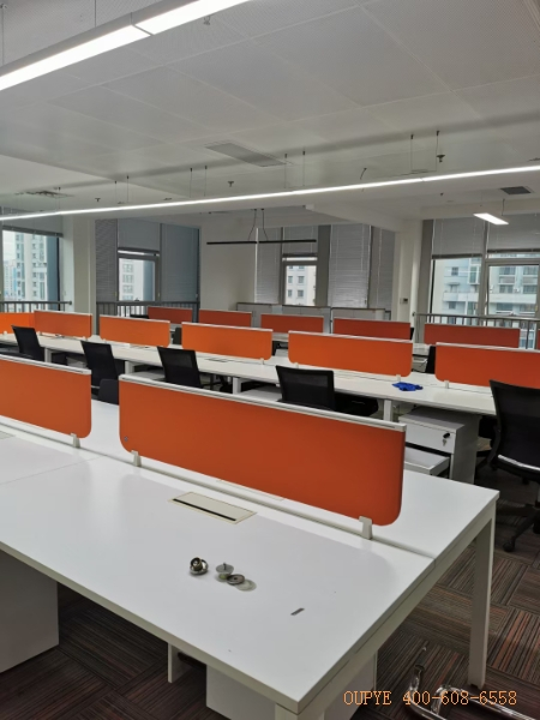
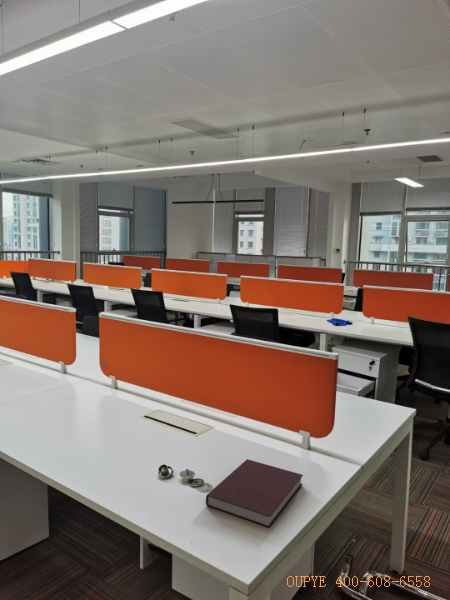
+ notebook [205,458,304,529]
